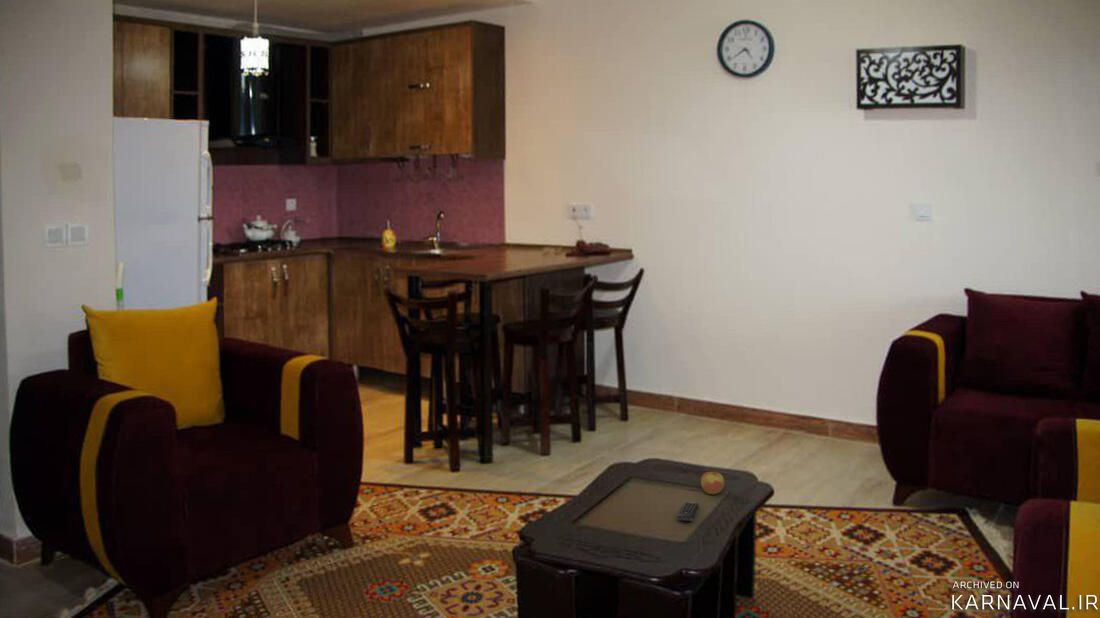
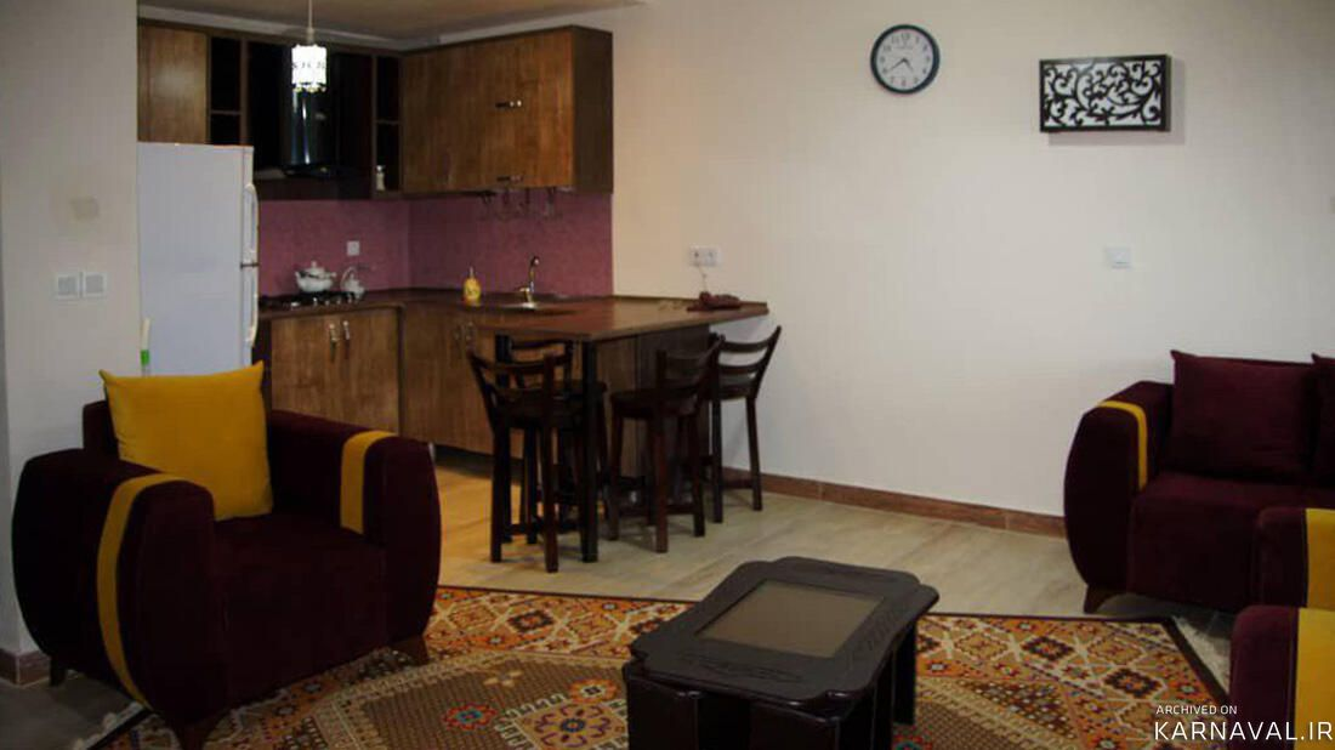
- remote control [677,501,699,522]
- apple [700,467,725,495]
